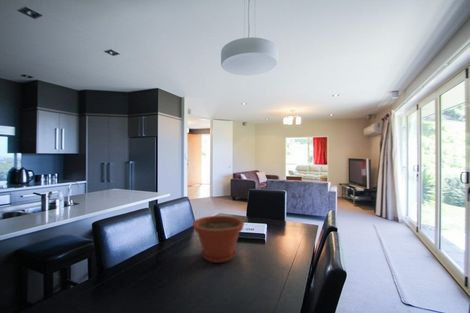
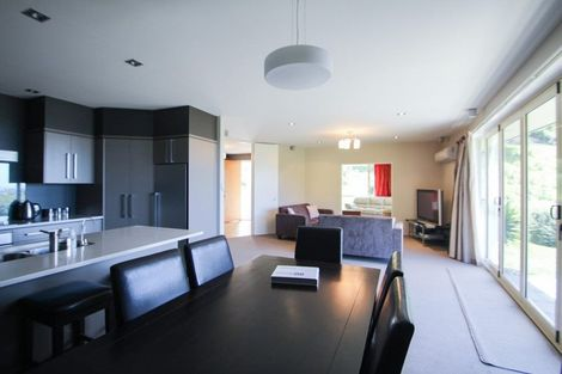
- plant pot [192,215,245,264]
